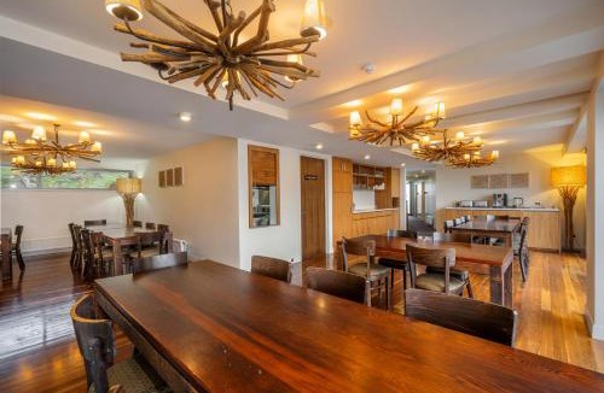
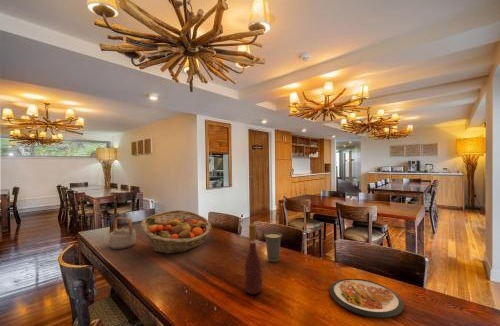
+ wine bottle [244,223,263,295]
+ fruit basket [140,209,212,255]
+ teapot [109,216,137,250]
+ cup [263,231,283,263]
+ dish [329,278,405,319]
